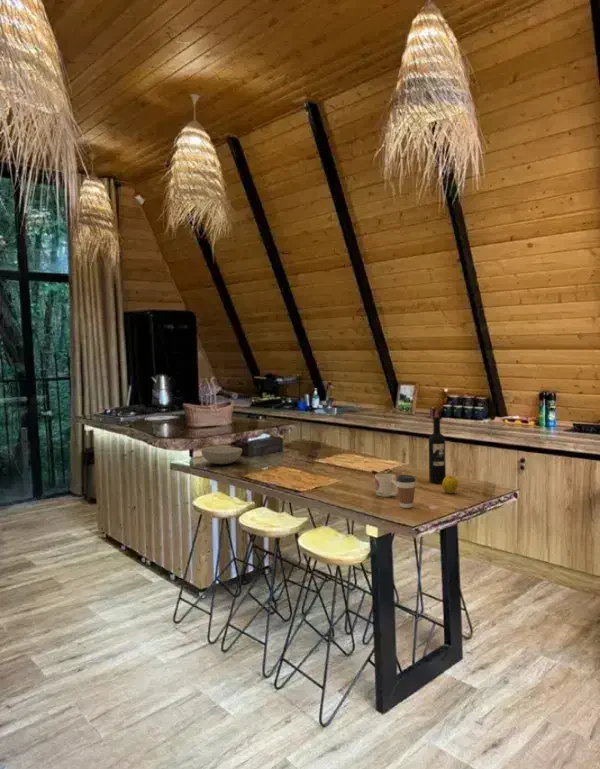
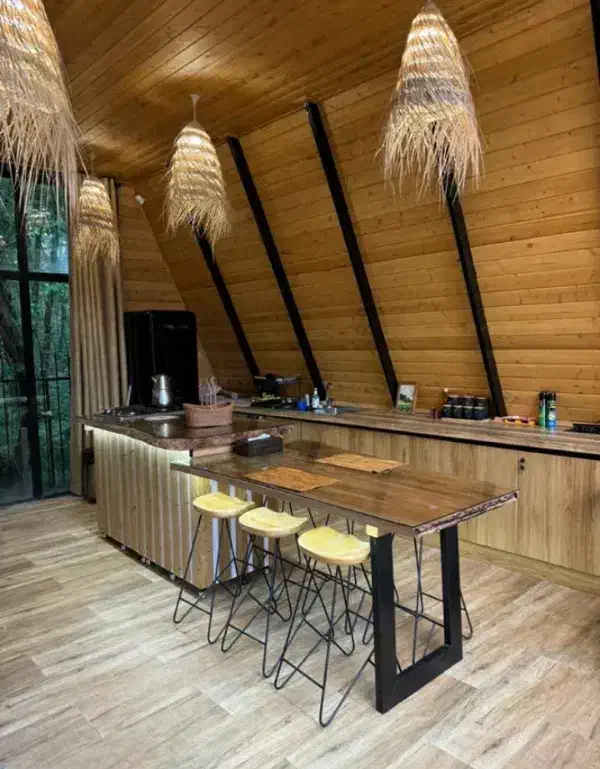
- bowl [200,446,243,465]
- mug [374,473,398,498]
- coffee cup [396,474,416,509]
- wine bottle [428,415,447,484]
- apple [441,475,459,494]
